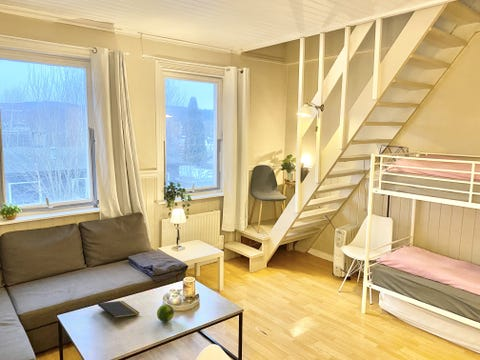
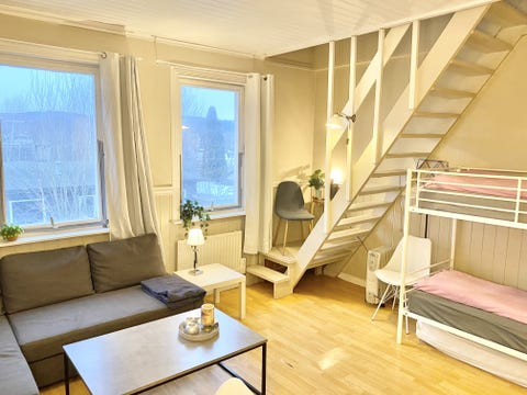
- fruit [156,303,175,323]
- notepad [97,300,140,325]
